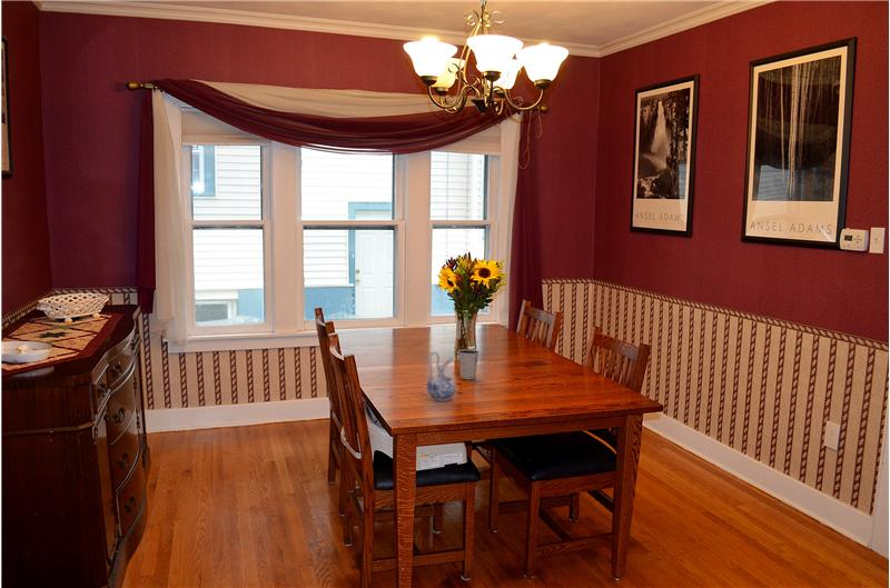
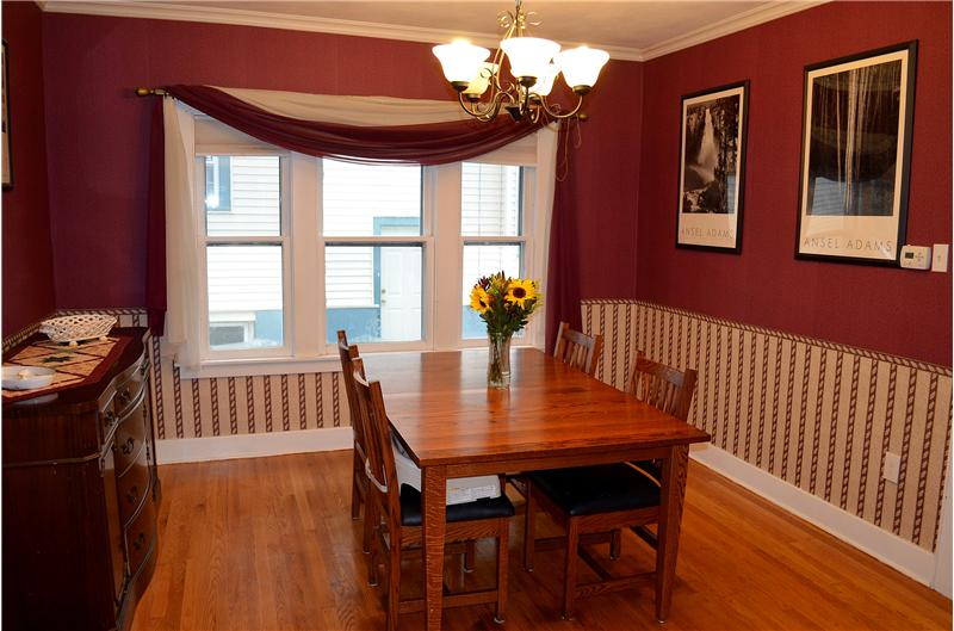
- dixie cup [457,348,479,380]
- ceramic pitcher [426,350,457,402]
